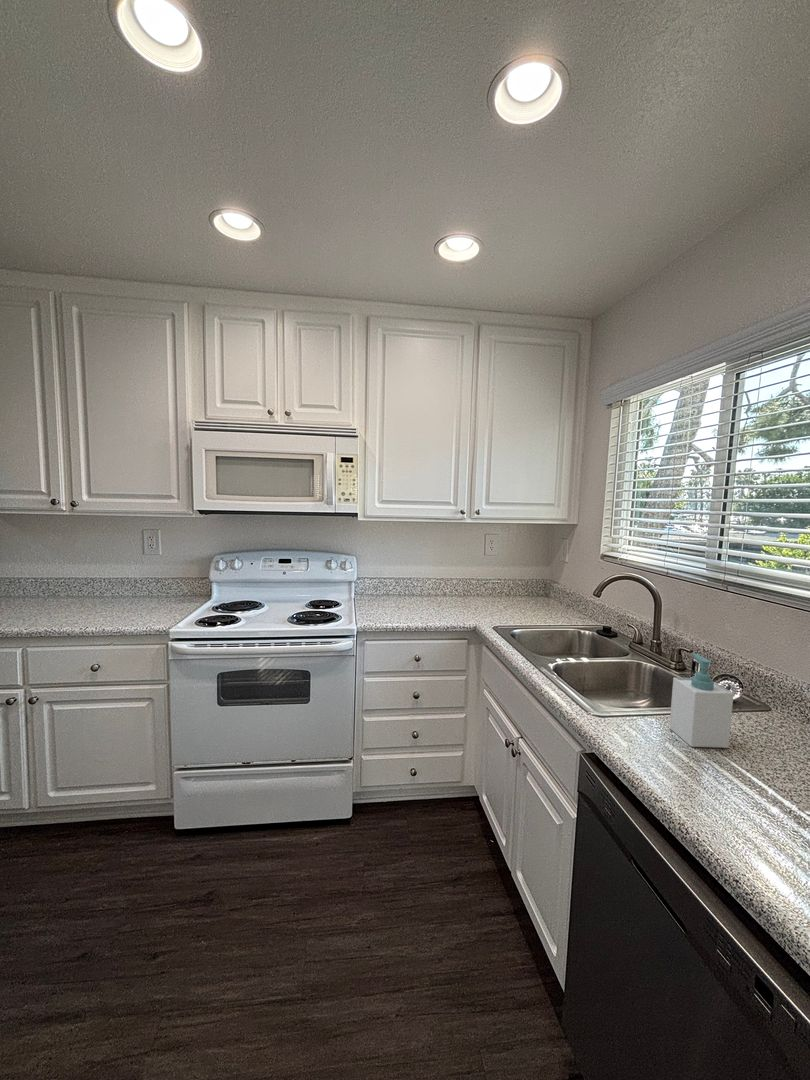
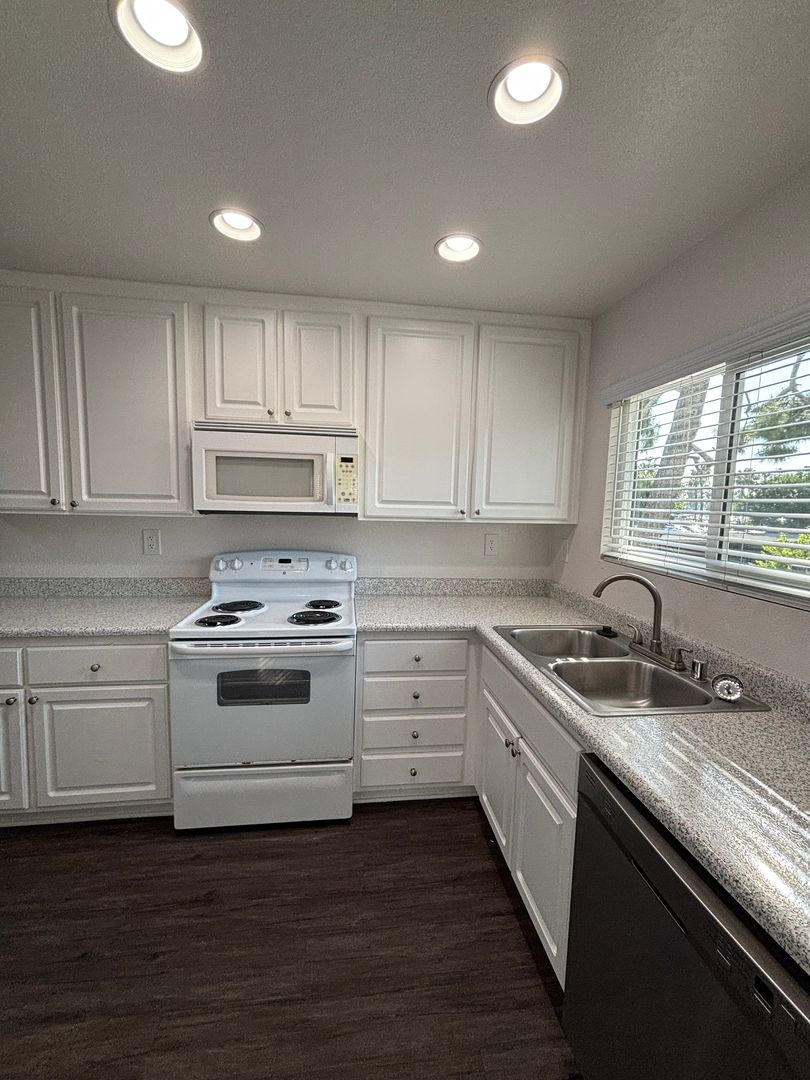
- soap bottle [668,652,734,749]
